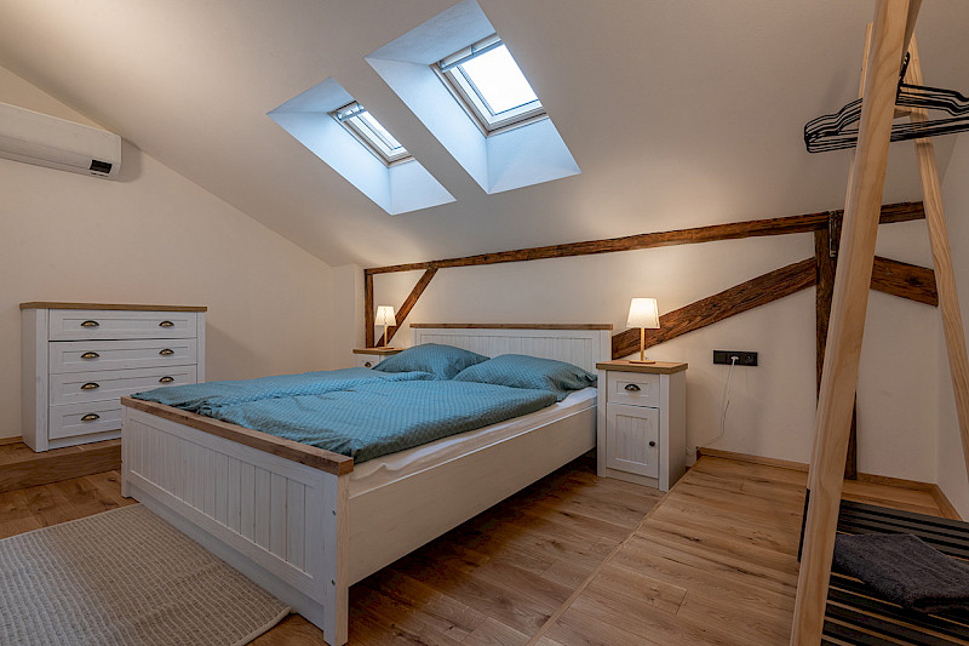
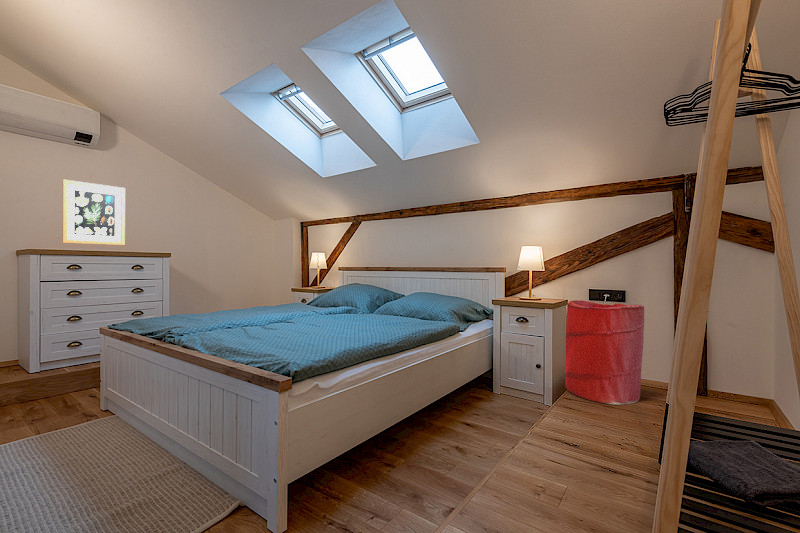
+ wall art [62,178,126,246]
+ laundry hamper [564,299,645,406]
